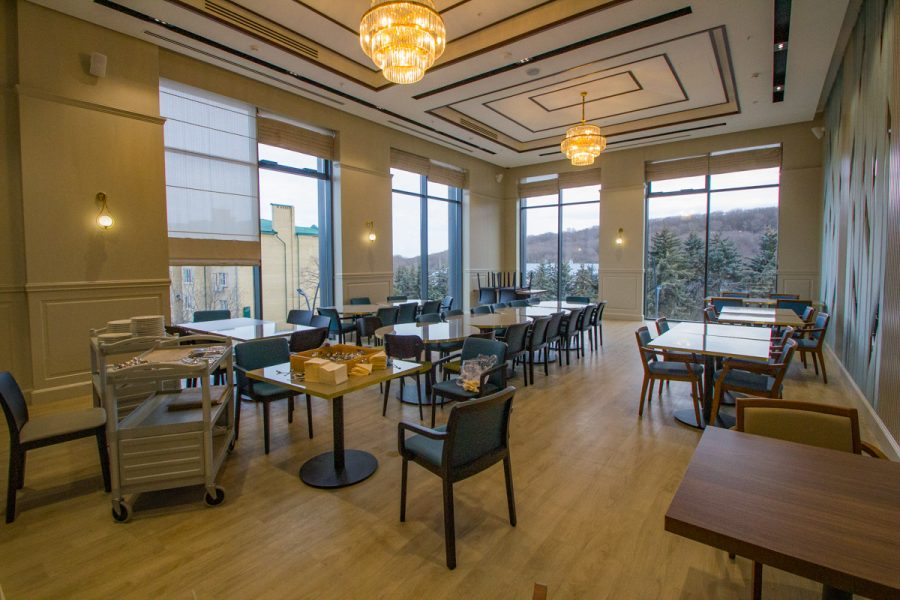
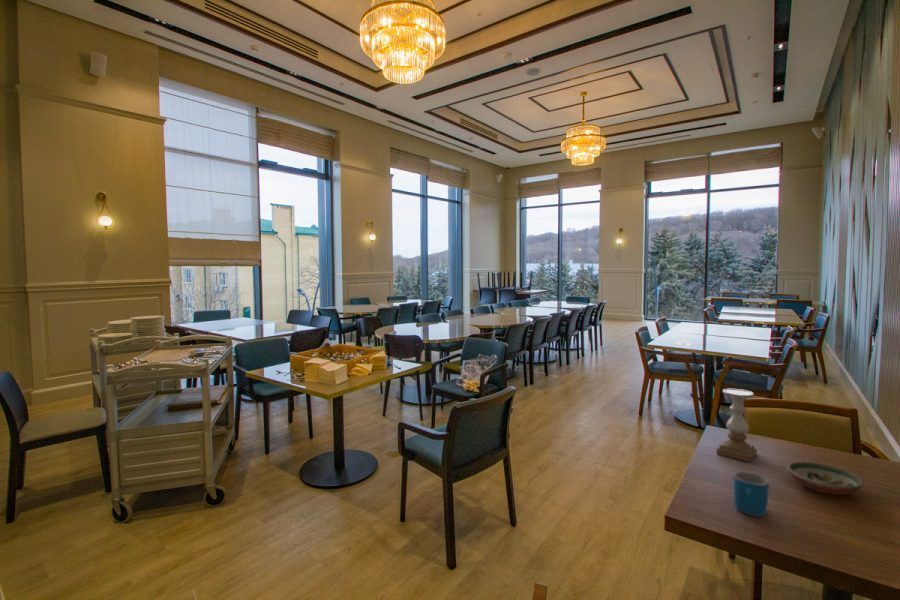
+ candle holder [715,388,758,463]
+ decorative bowl [786,461,865,496]
+ mug [733,470,770,518]
